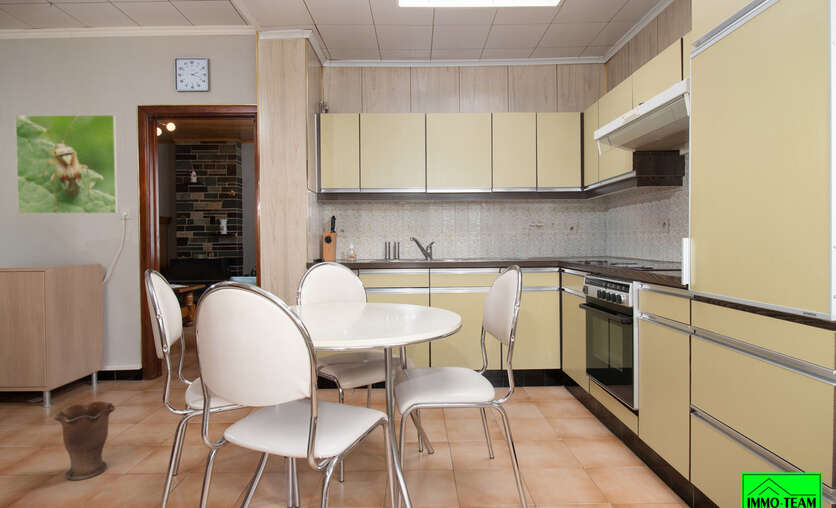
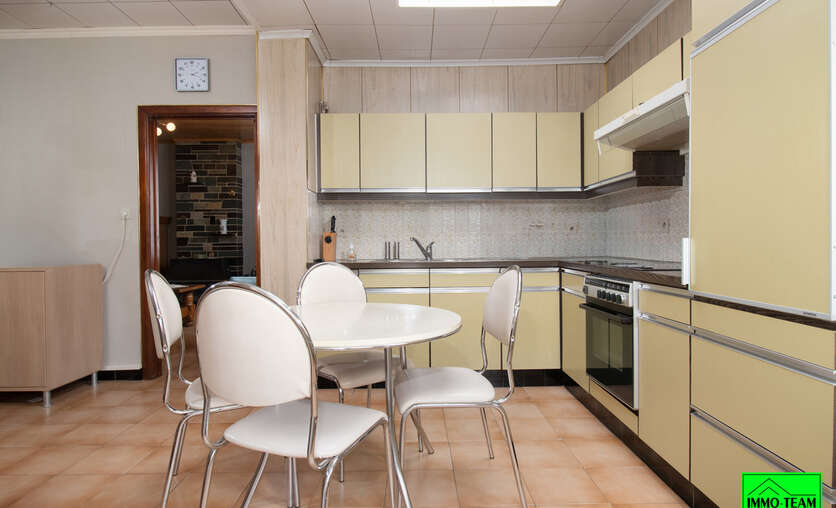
- vase [53,400,116,481]
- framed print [14,114,119,215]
